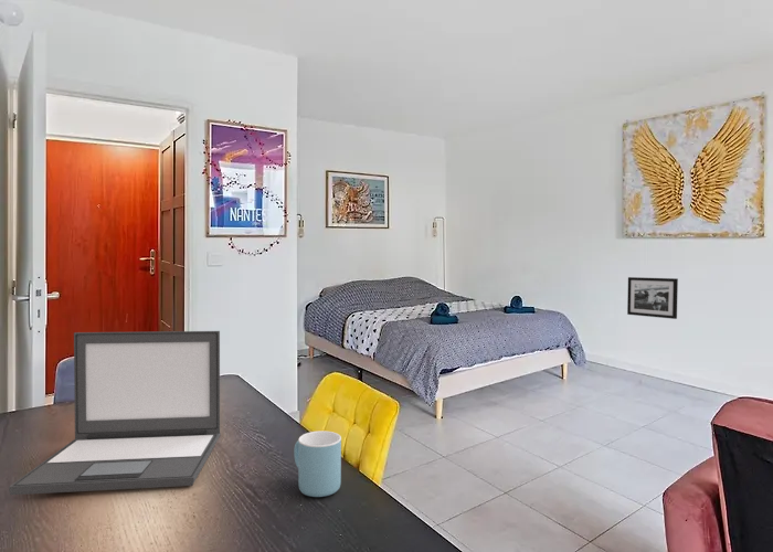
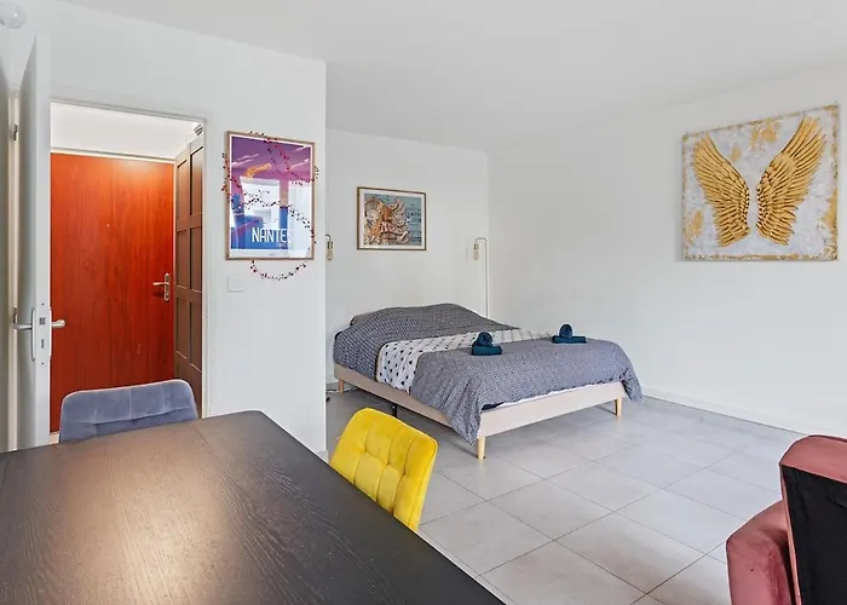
- mug [293,429,342,498]
- laptop [8,330,222,496]
- picture frame [626,276,679,320]
